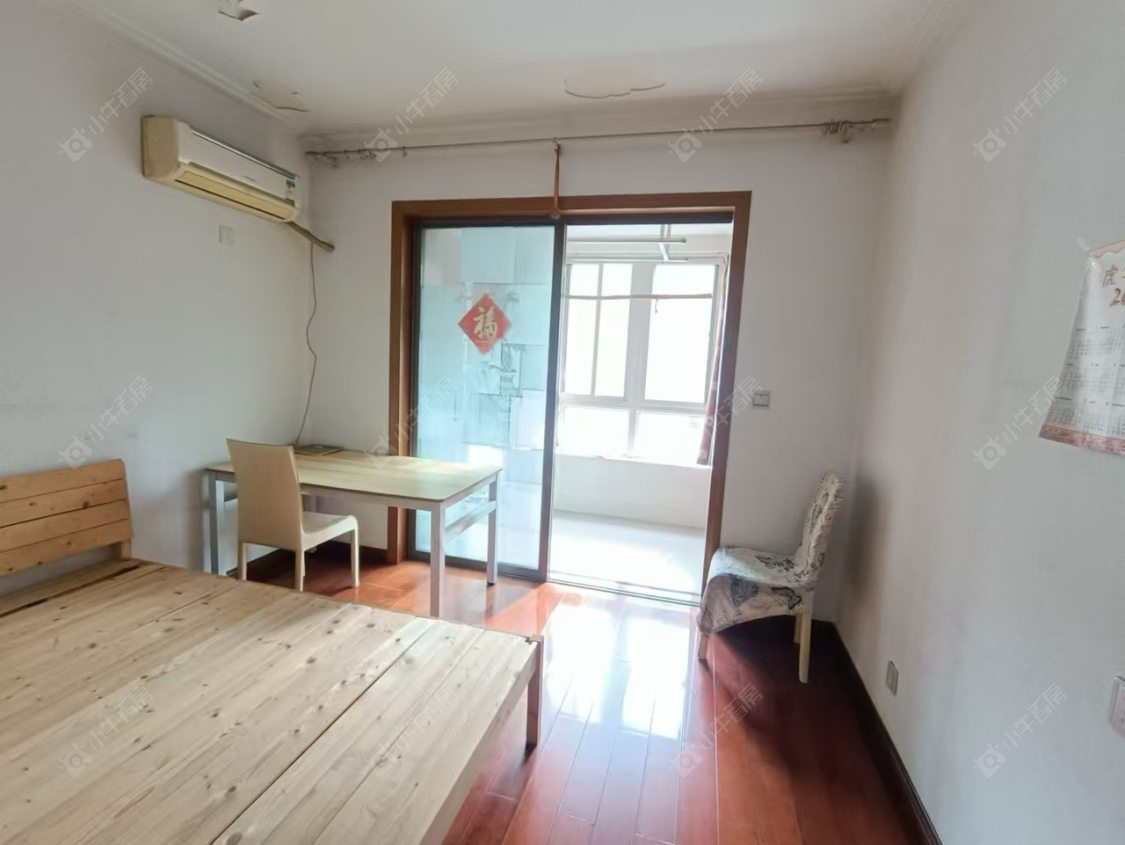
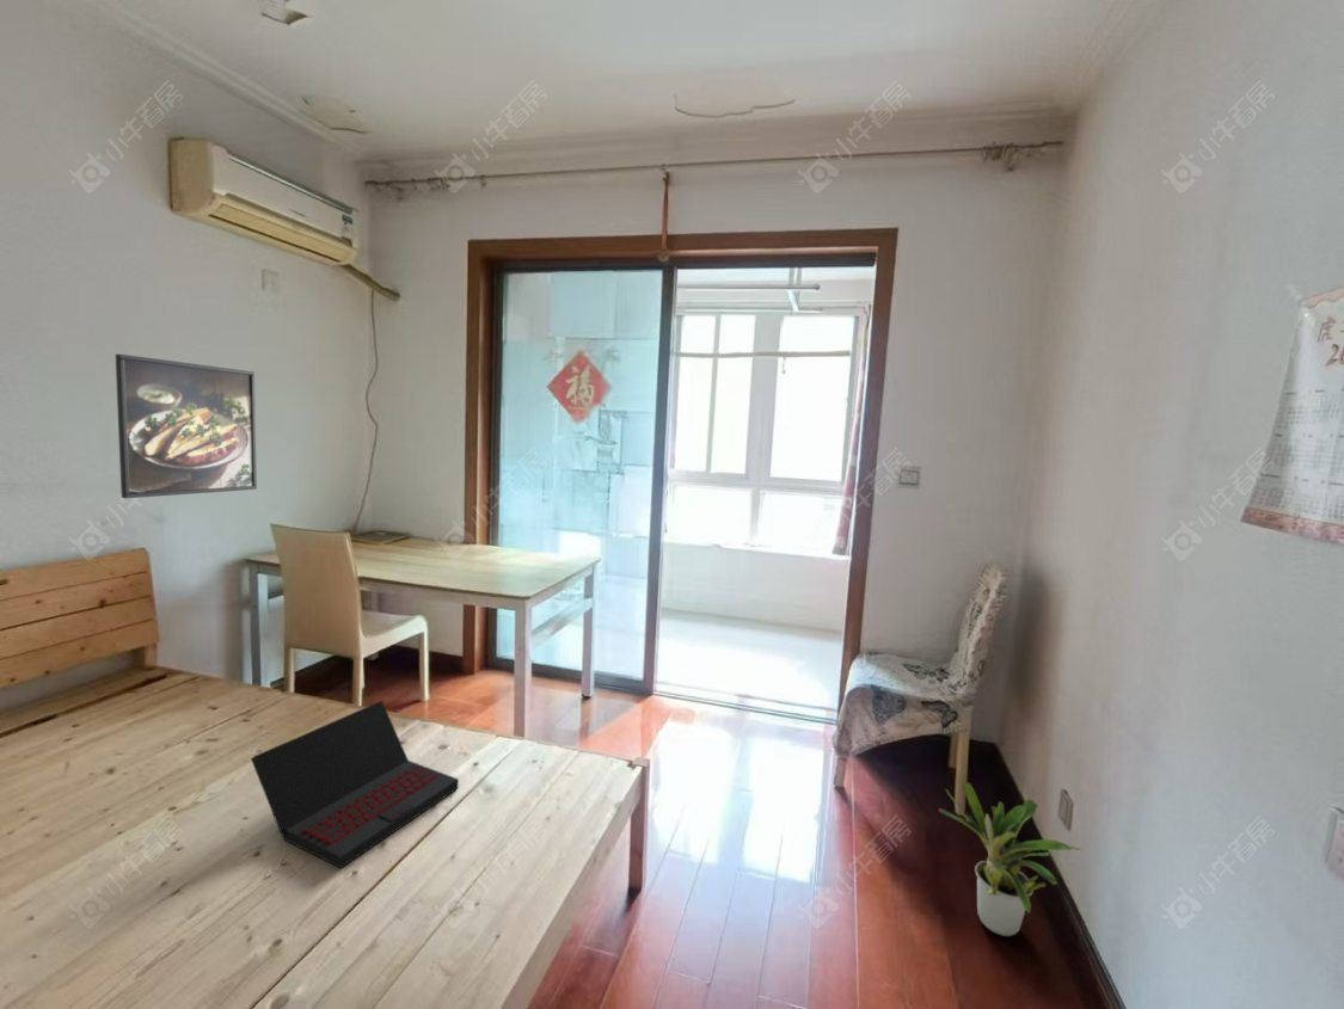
+ potted plant [938,780,1081,937]
+ laptop [250,700,460,869]
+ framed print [115,353,258,499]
